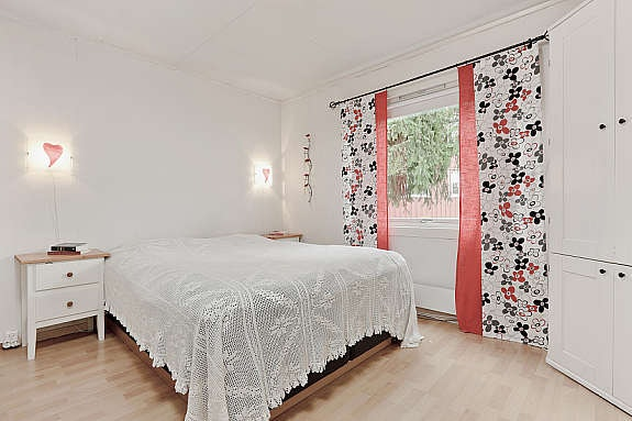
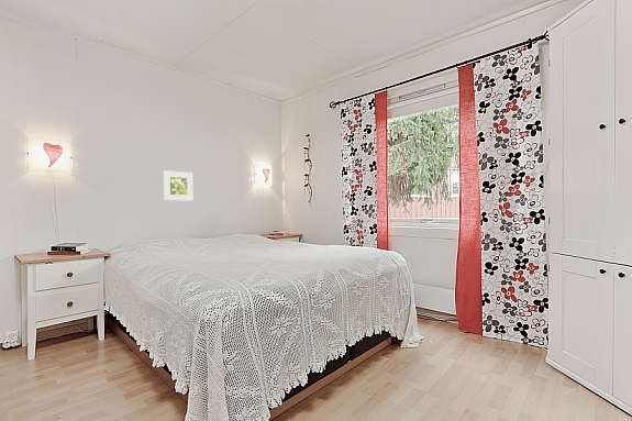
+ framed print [163,169,193,201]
